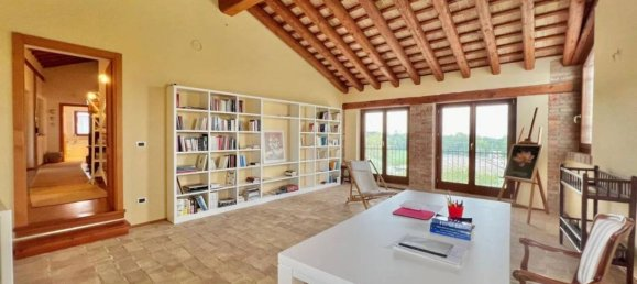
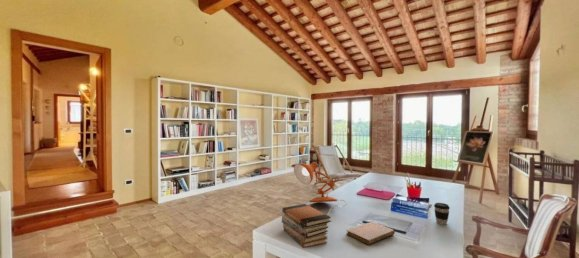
+ desk lamp [293,161,348,216]
+ coffee cup [433,202,451,226]
+ notebook [345,221,396,246]
+ book stack [281,203,332,249]
